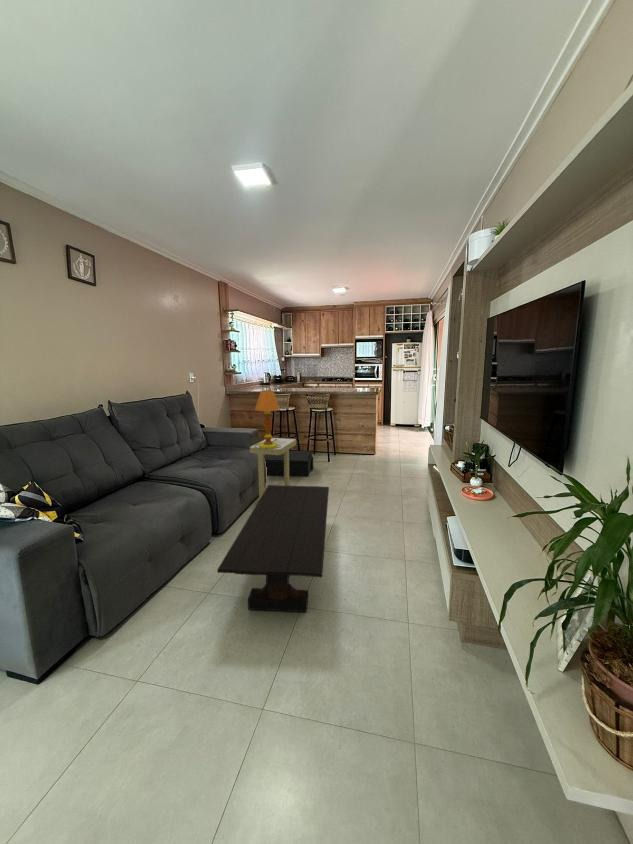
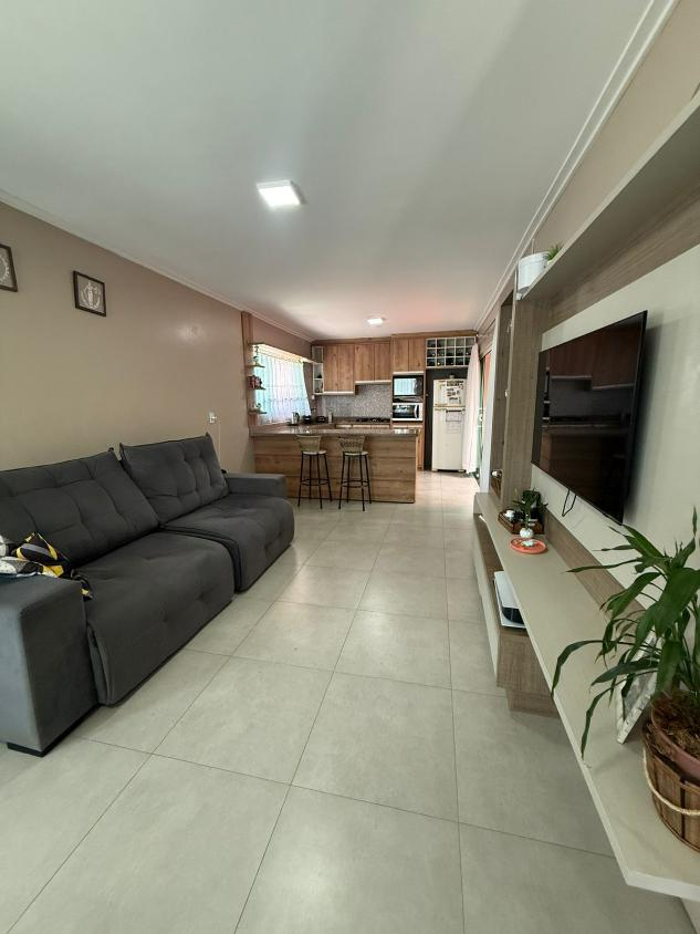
- storage box [264,450,314,478]
- side table [249,437,297,500]
- coffee table [217,484,330,613]
- table lamp [254,389,281,449]
